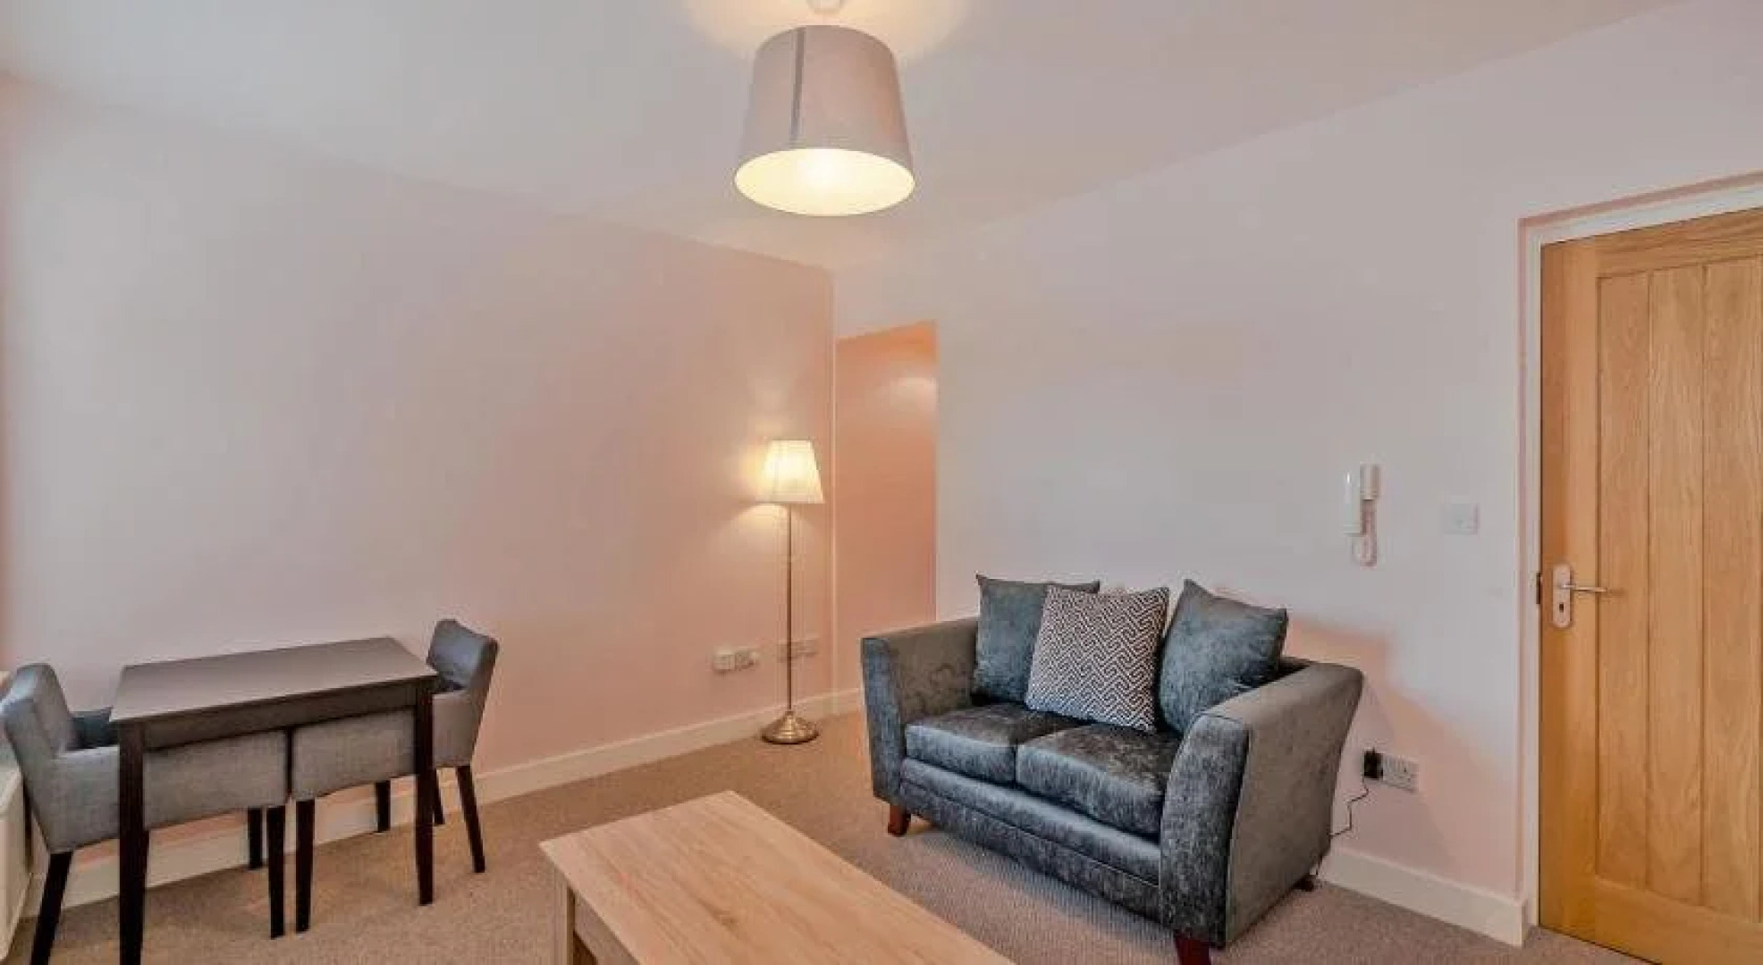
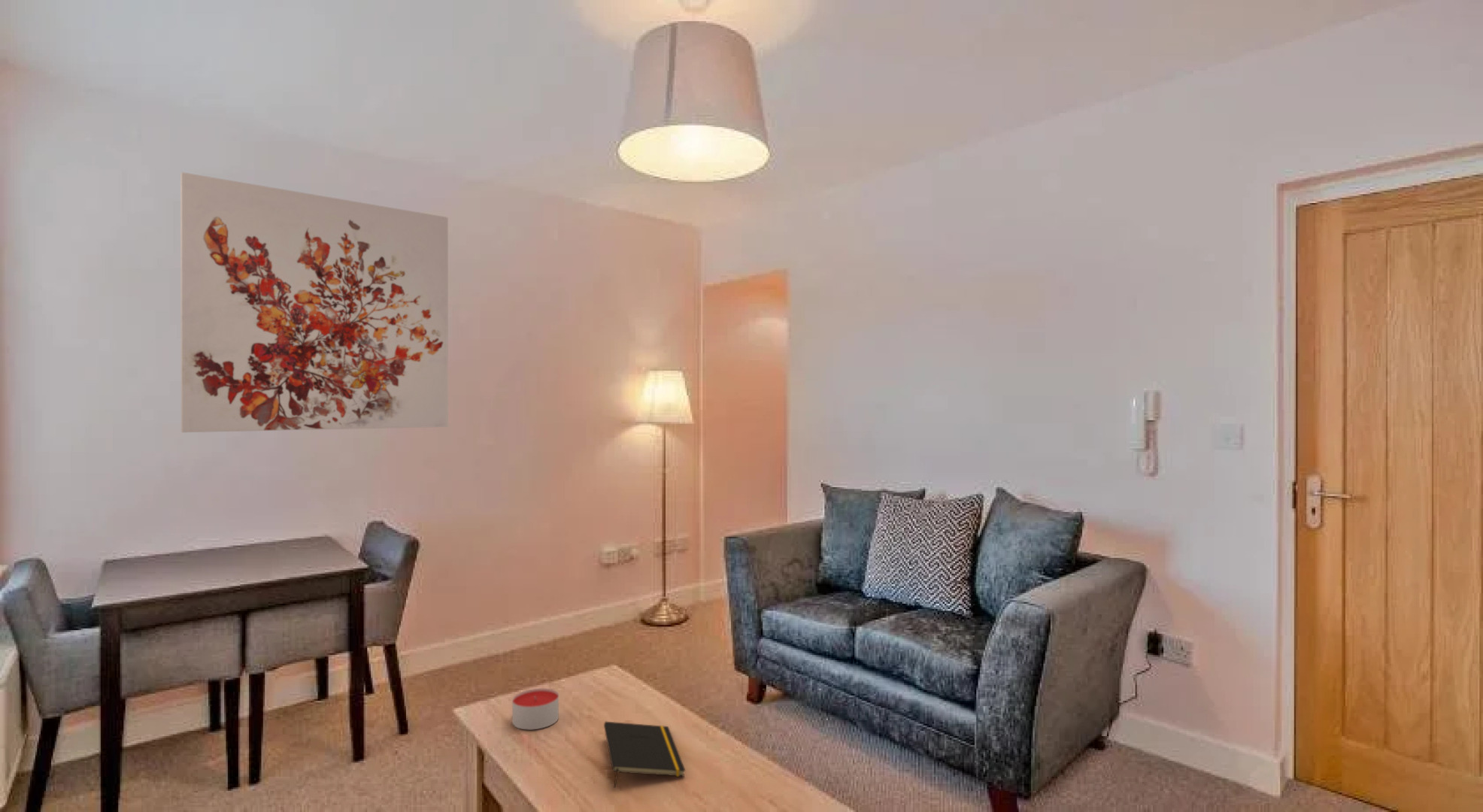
+ candle [511,688,560,730]
+ notepad [603,721,686,789]
+ wall art [180,171,449,433]
